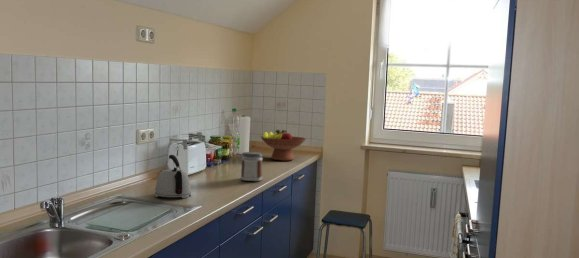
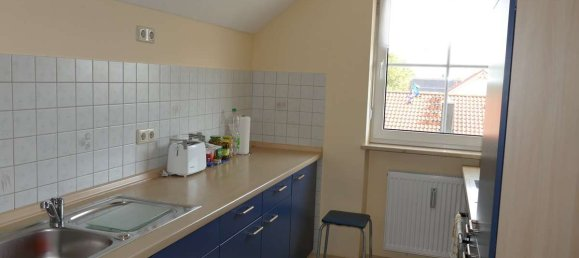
- jar [240,151,264,182]
- kettle [154,154,192,199]
- fruit bowl [260,129,307,161]
